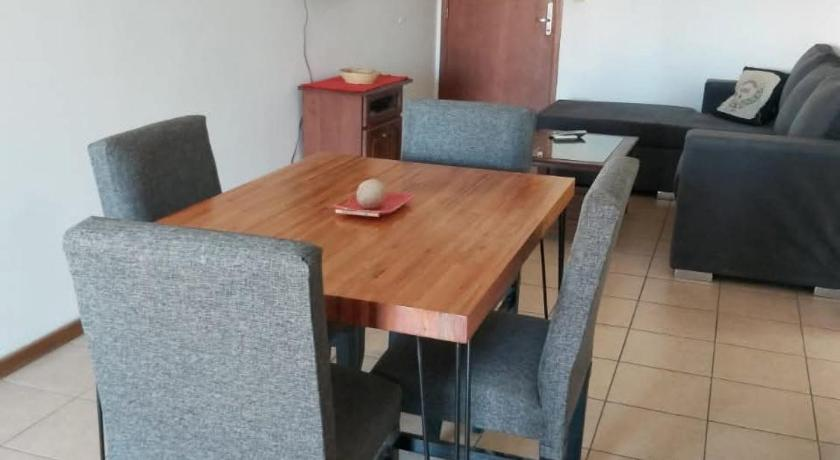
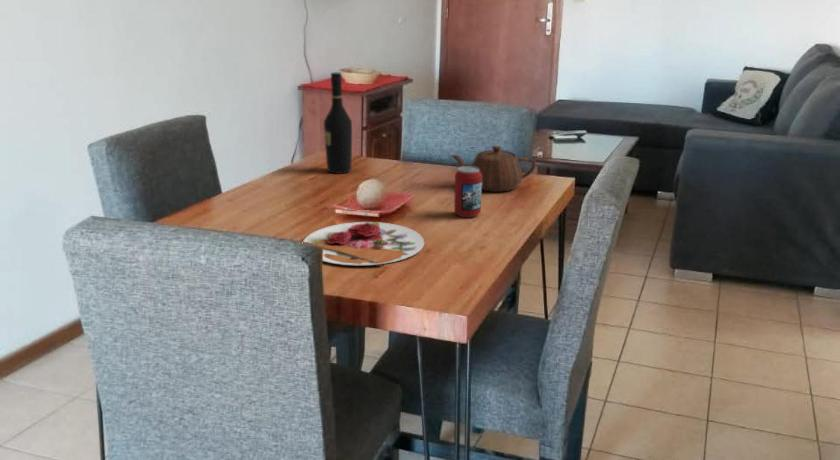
+ wine bottle [323,72,353,175]
+ teapot [449,145,537,193]
+ plate [303,221,425,267]
+ beverage can [453,165,482,218]
